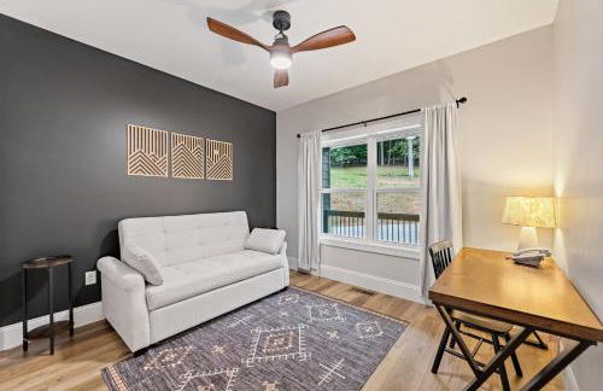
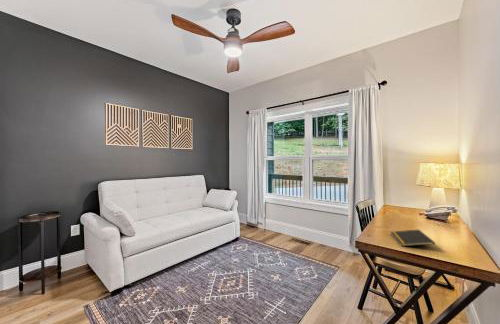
+ notepad [390,229,436,247]
